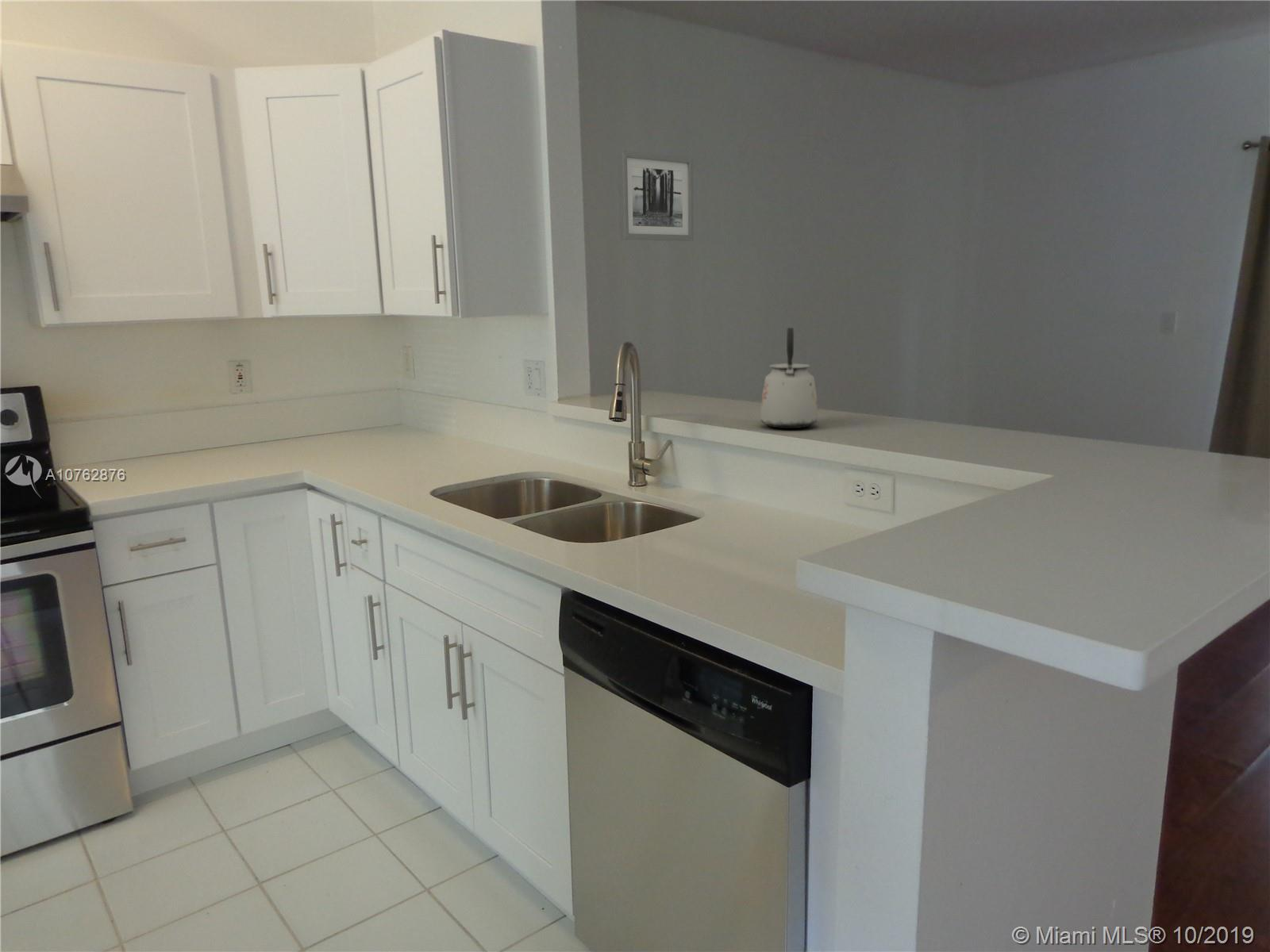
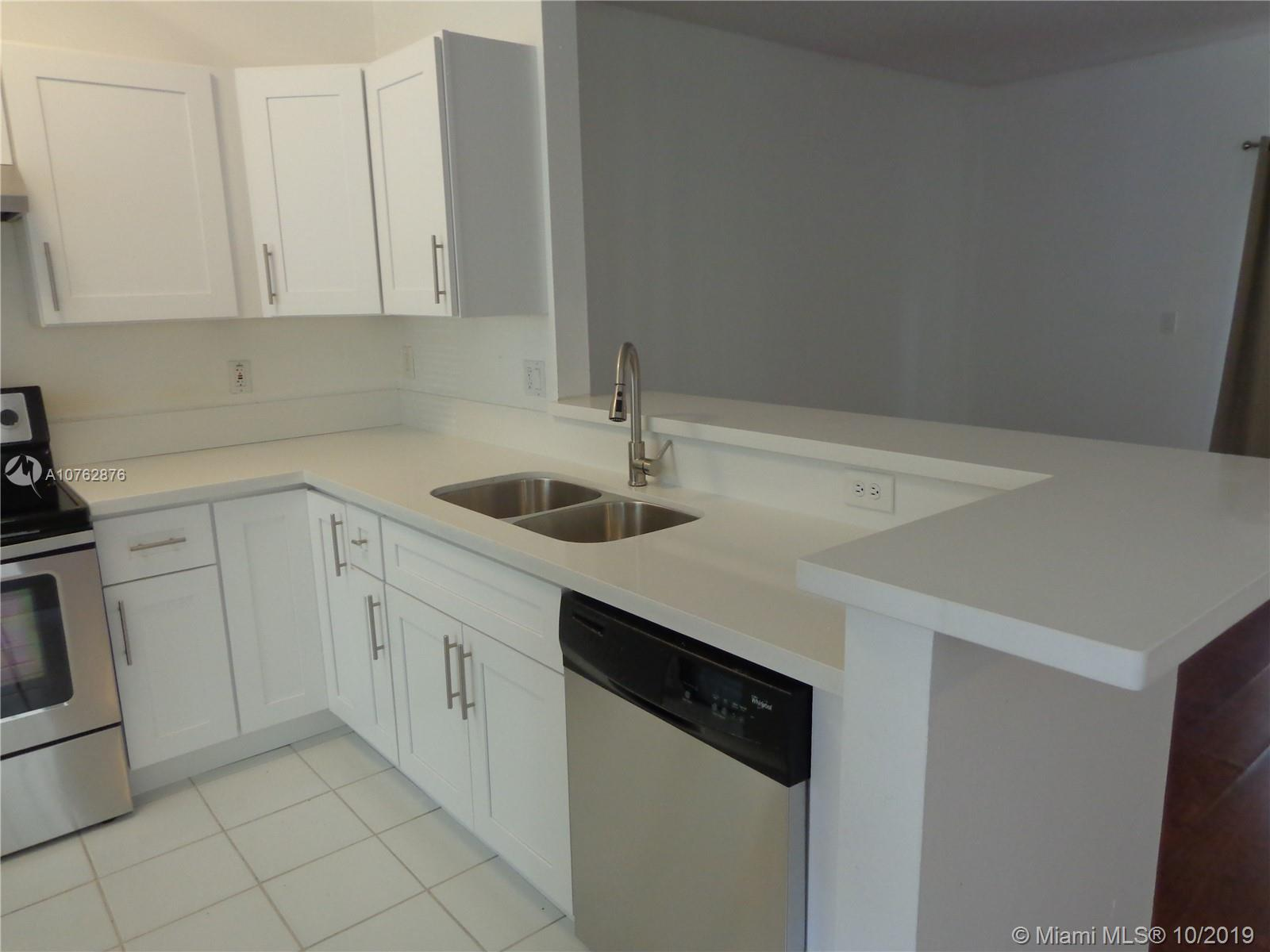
- wall art [618,150,695,242]
- kettle [760,327,819,429]
